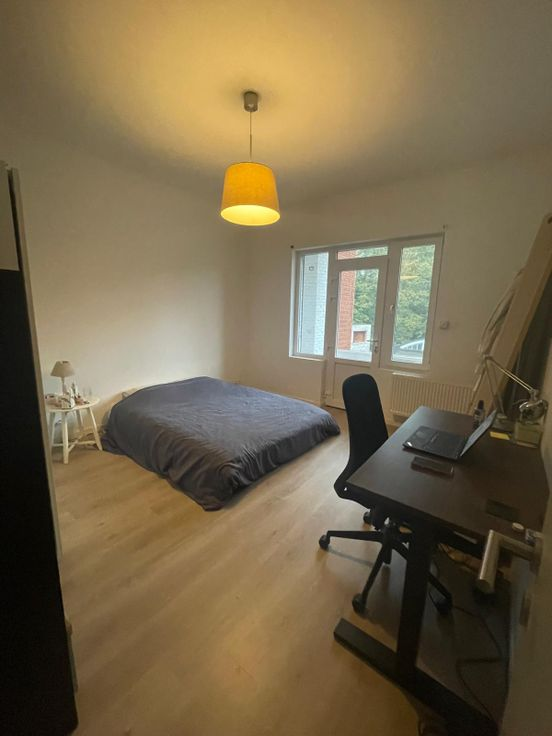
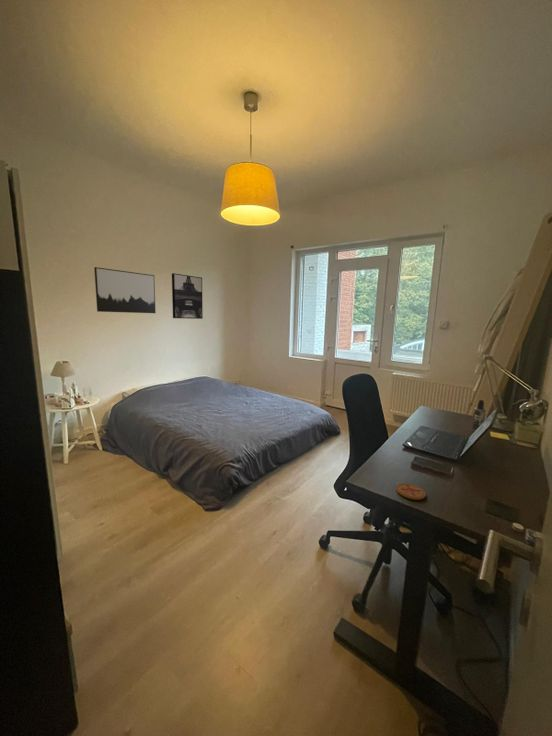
+ wall art [171,272,204,320]
+ coaster [395,482,427,501]
+ wall art [93,266,157,314]
